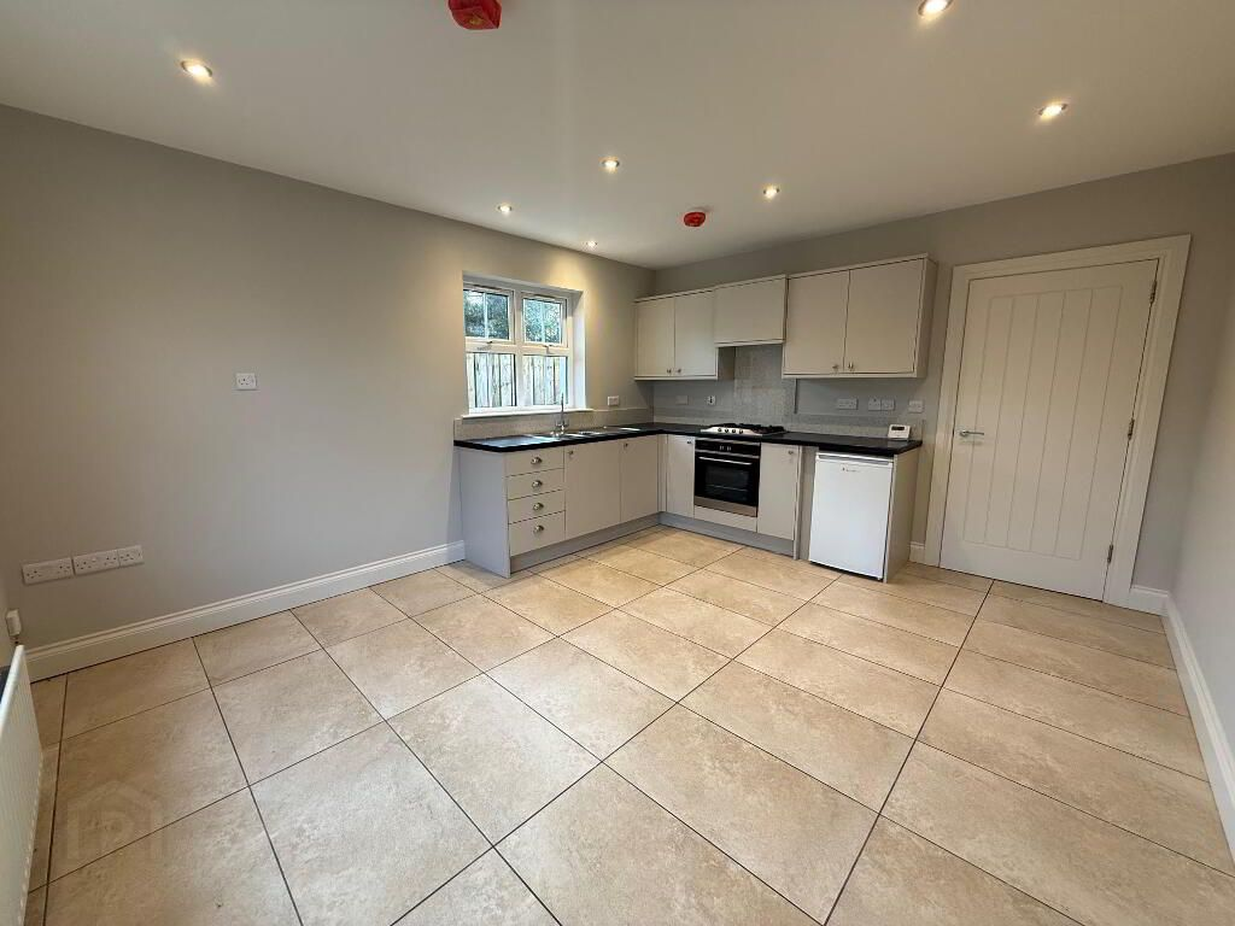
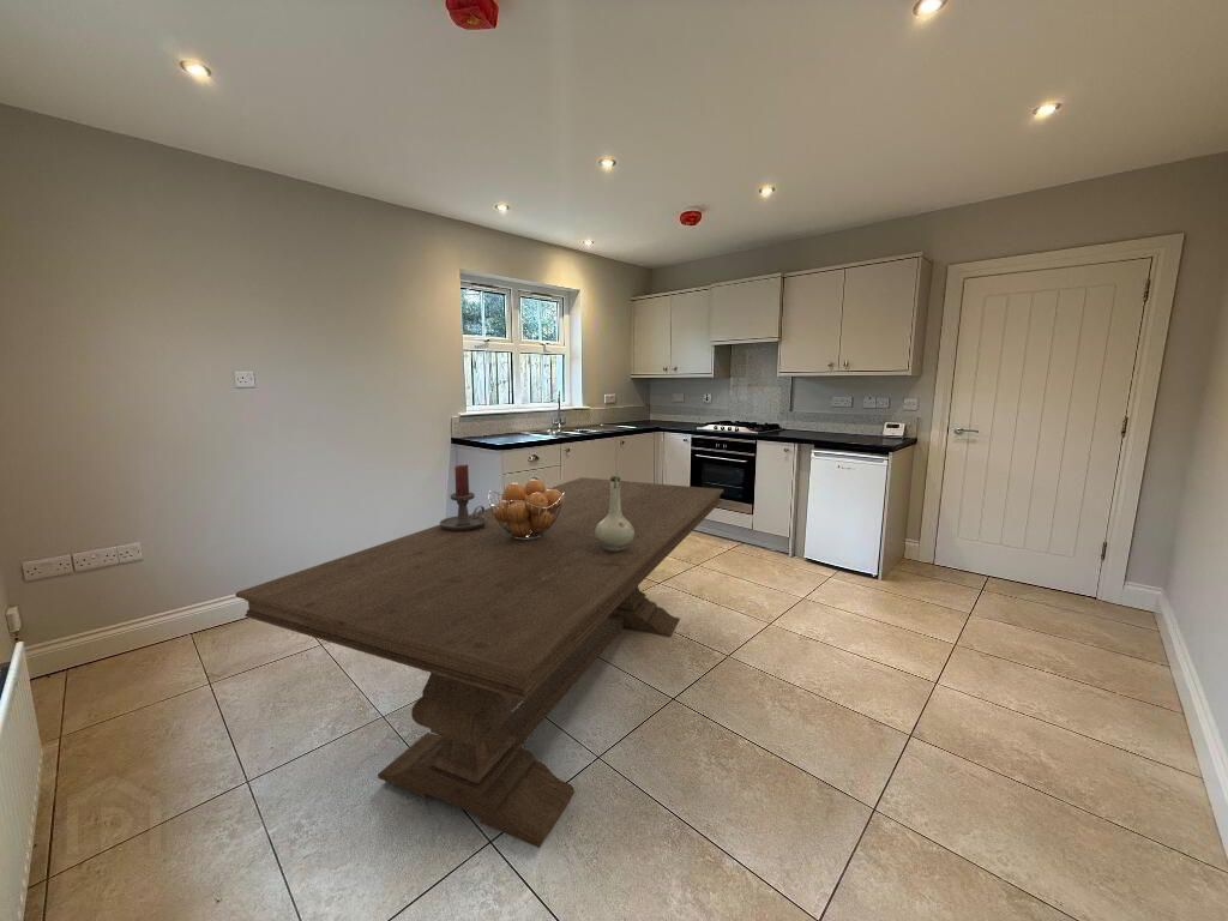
+ vase [595,475,634,552]
+ fruit basket [487,478,565,540]
+ candle holder [439,463,487,531]
+ dining table [234,476,726,849]
